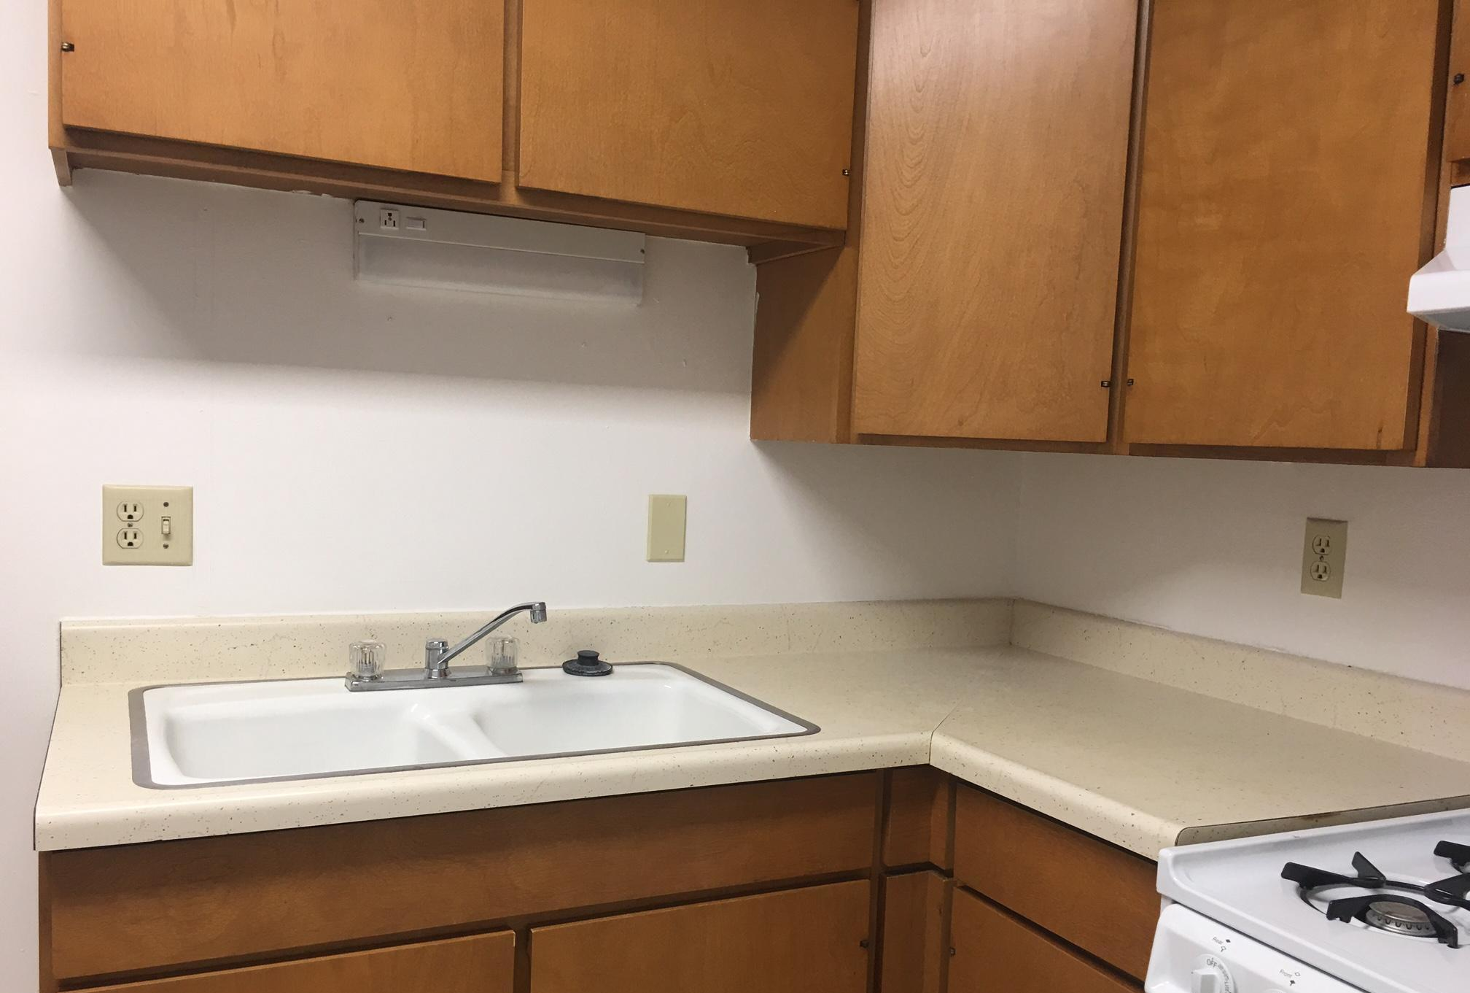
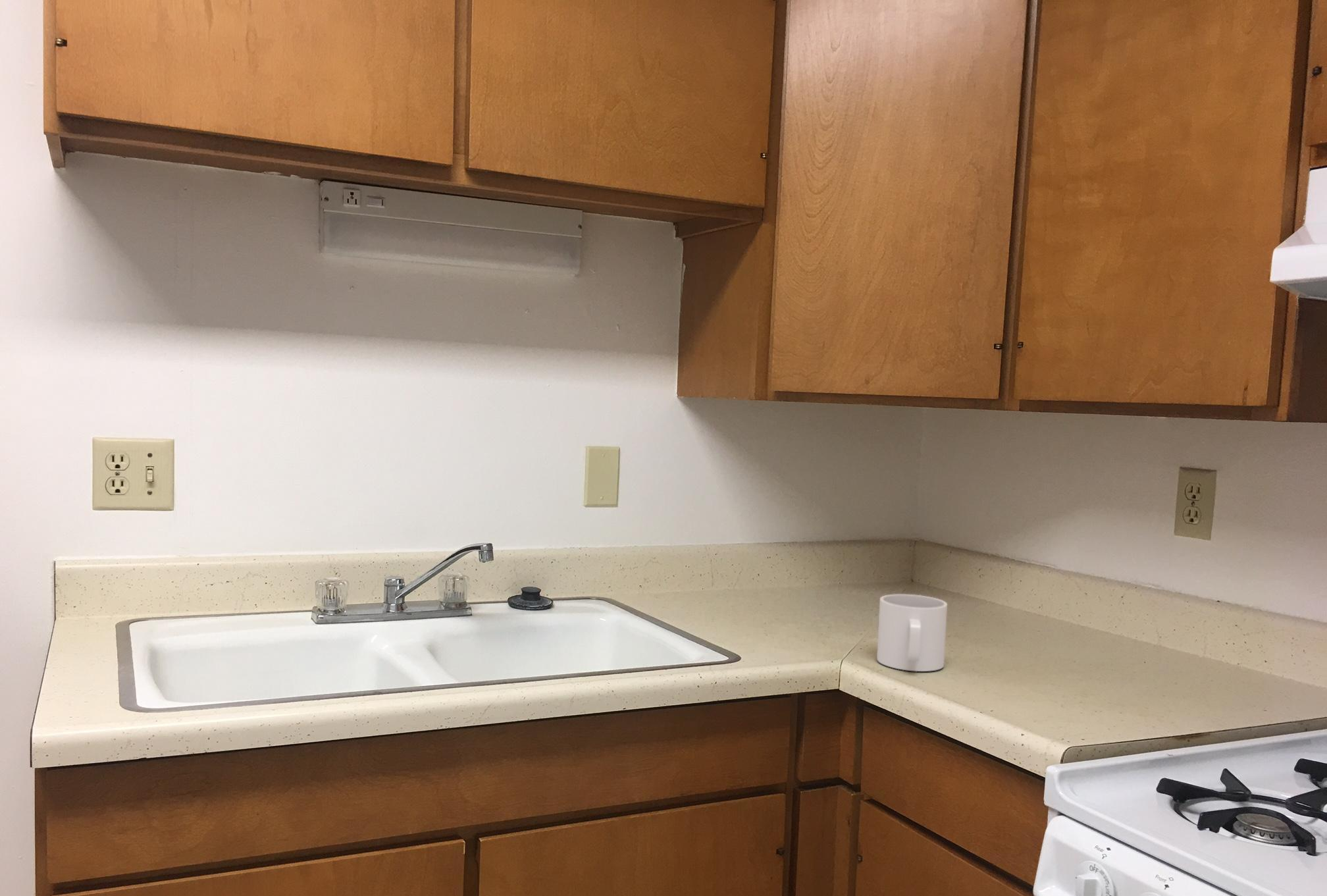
+ mug [876,593,948,672]
